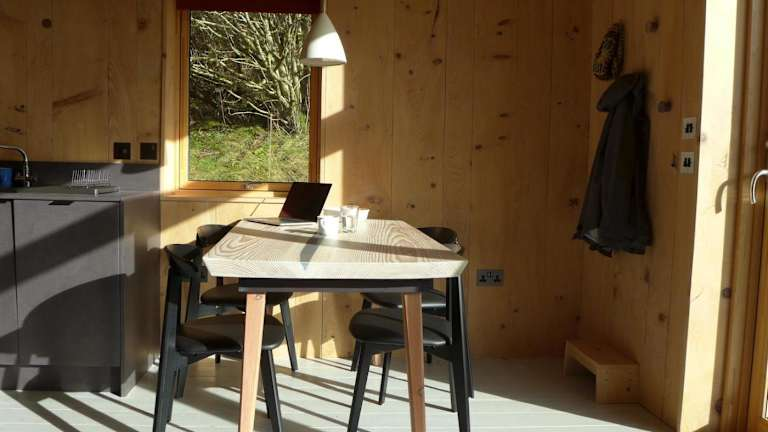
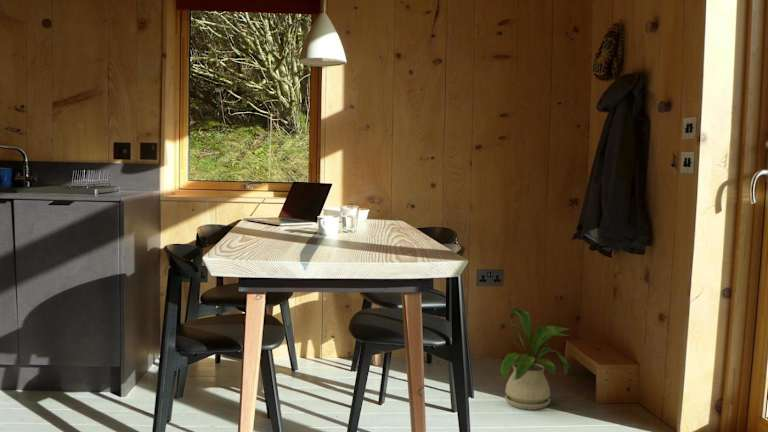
+ house plant [491,307,571,411]
